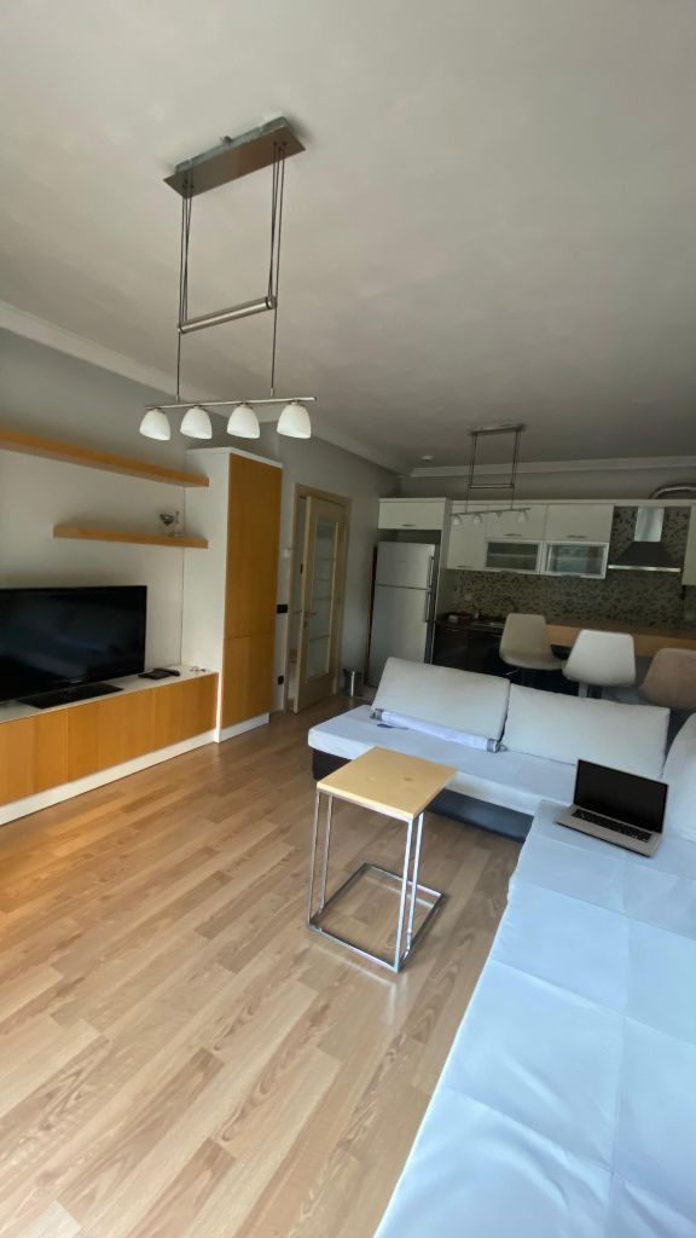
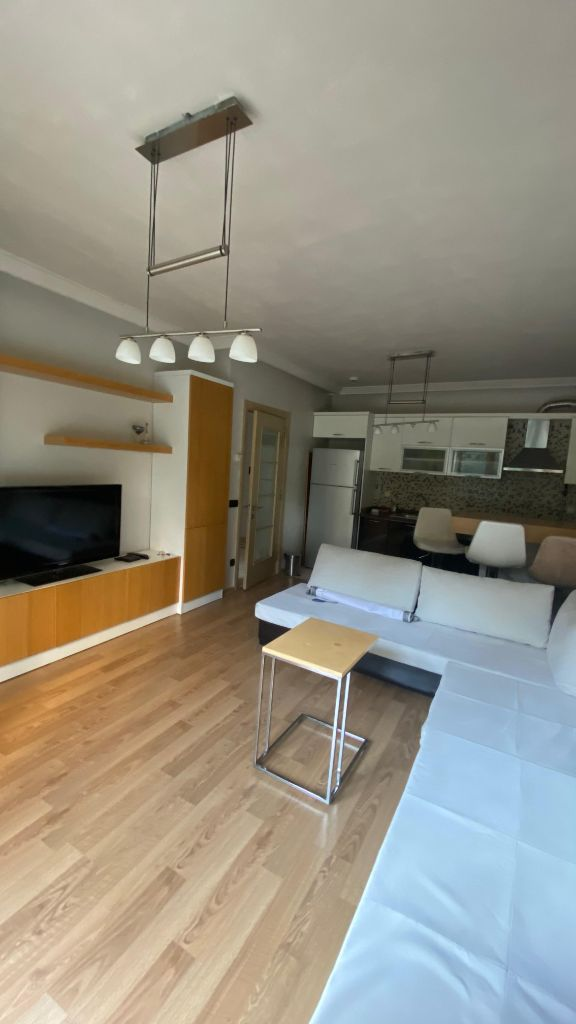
- laptop [555,757,671,857]
